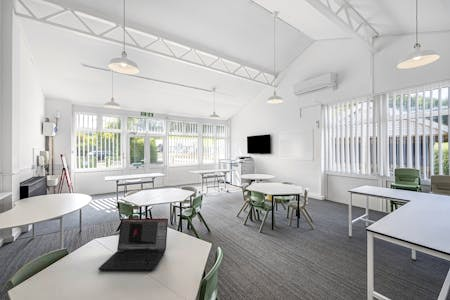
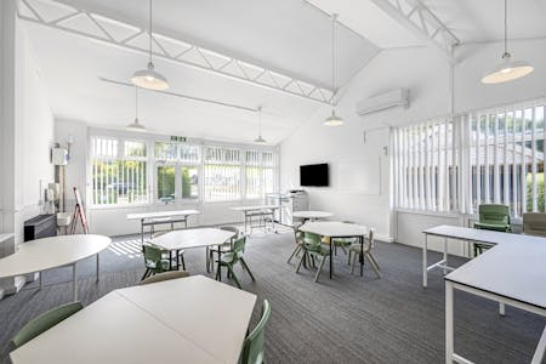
- laptop [97,218,169,272]
